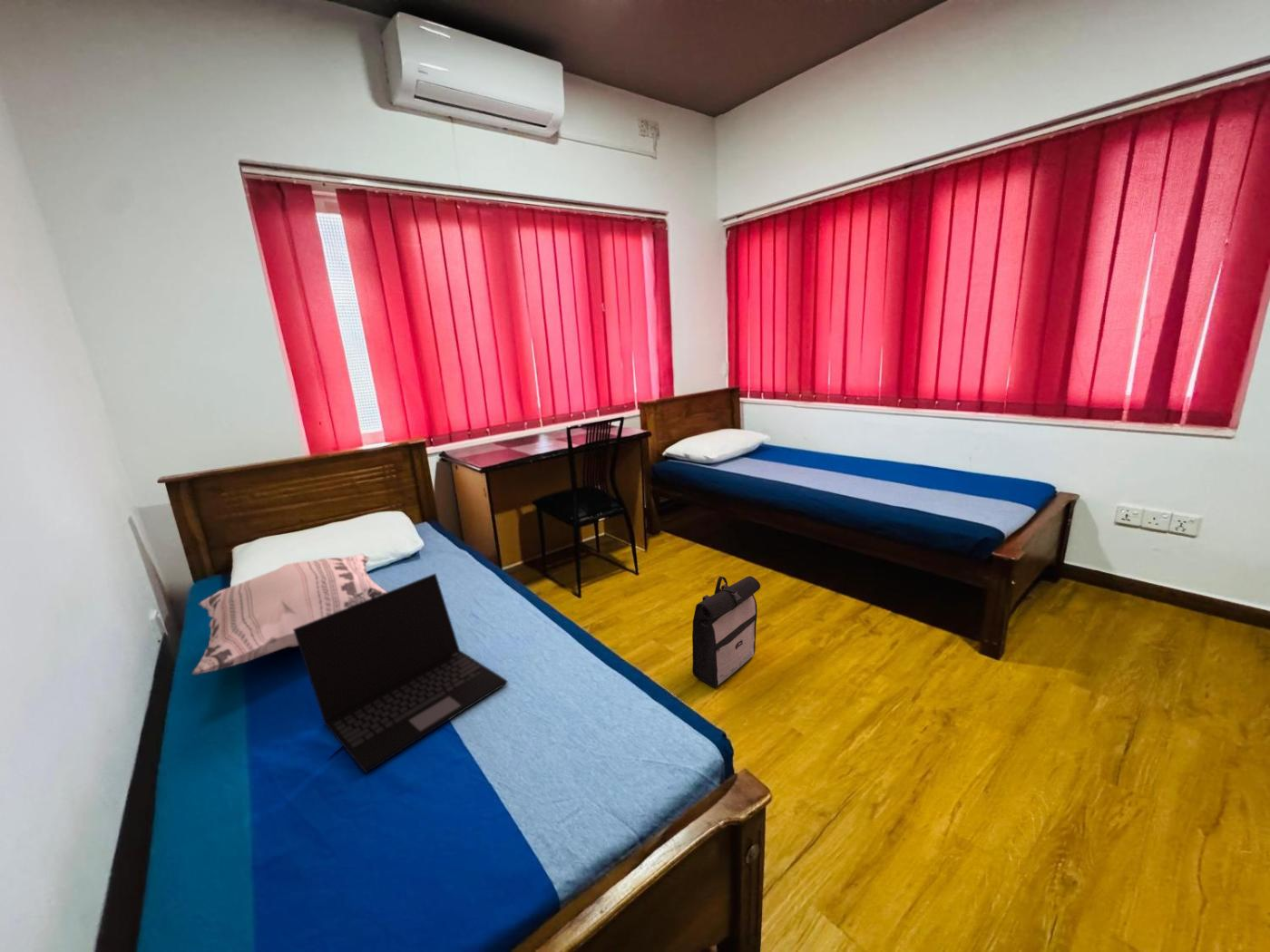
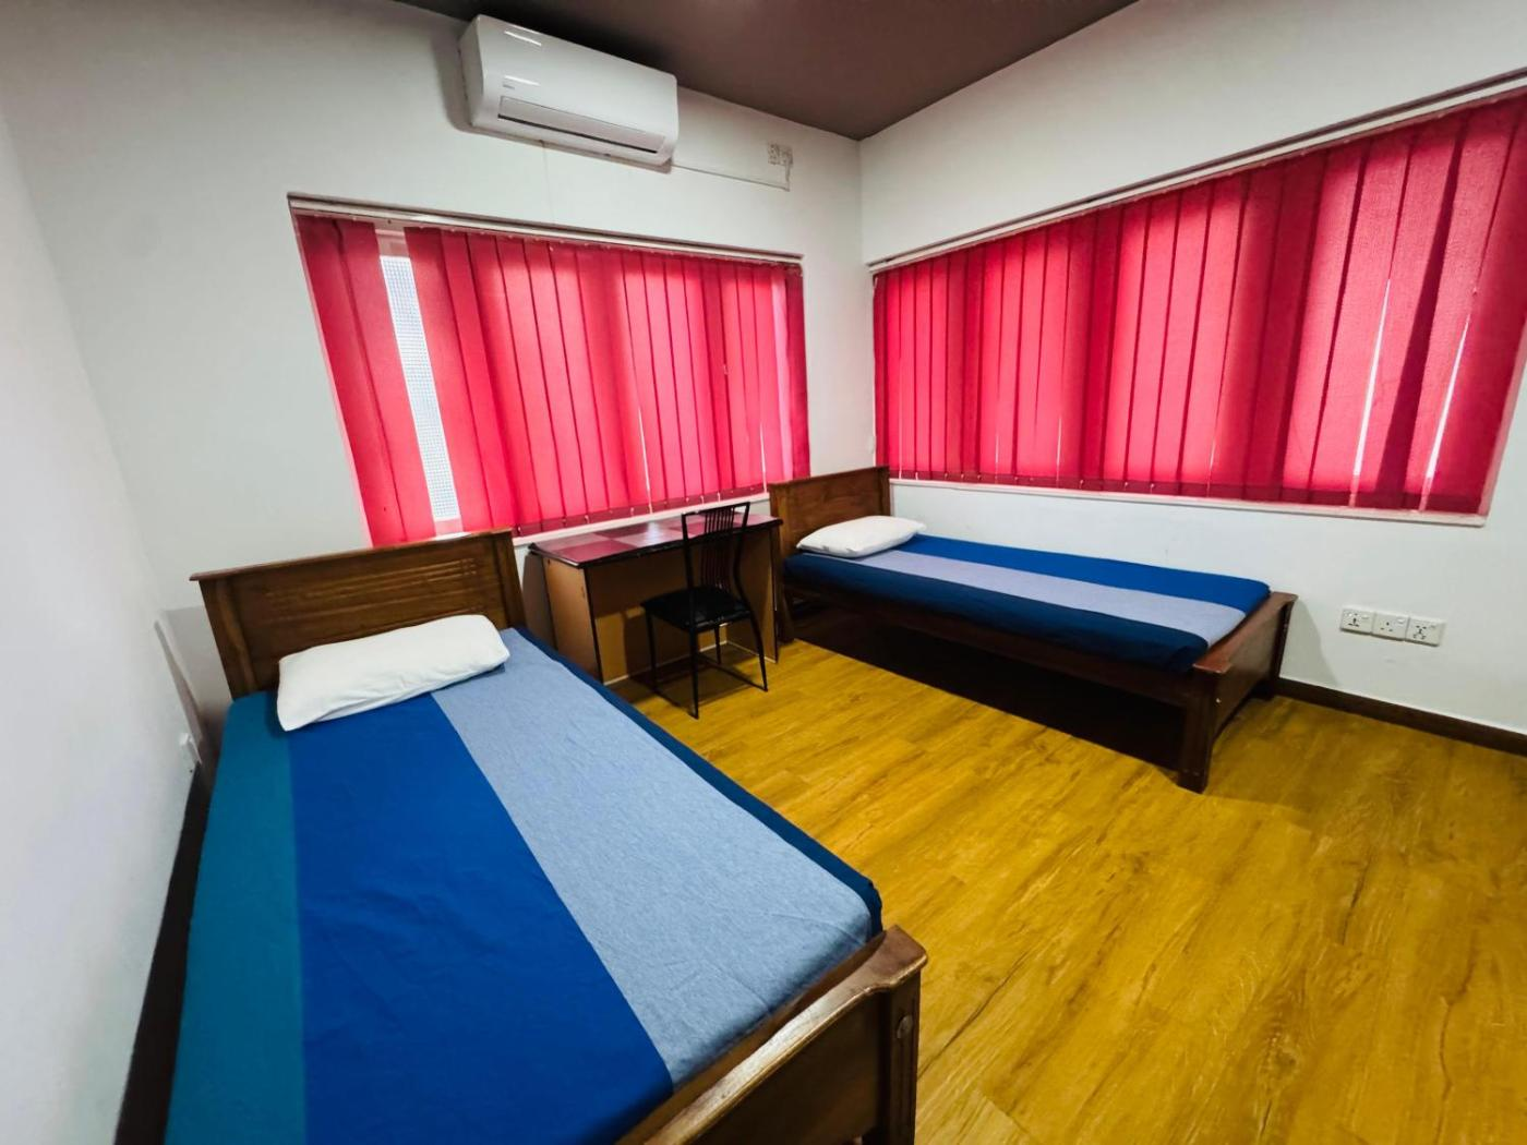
- decorative pillow [191,553,388,675]
- backpack [691,575,761,688]
- laptop [293,572,508,773]
